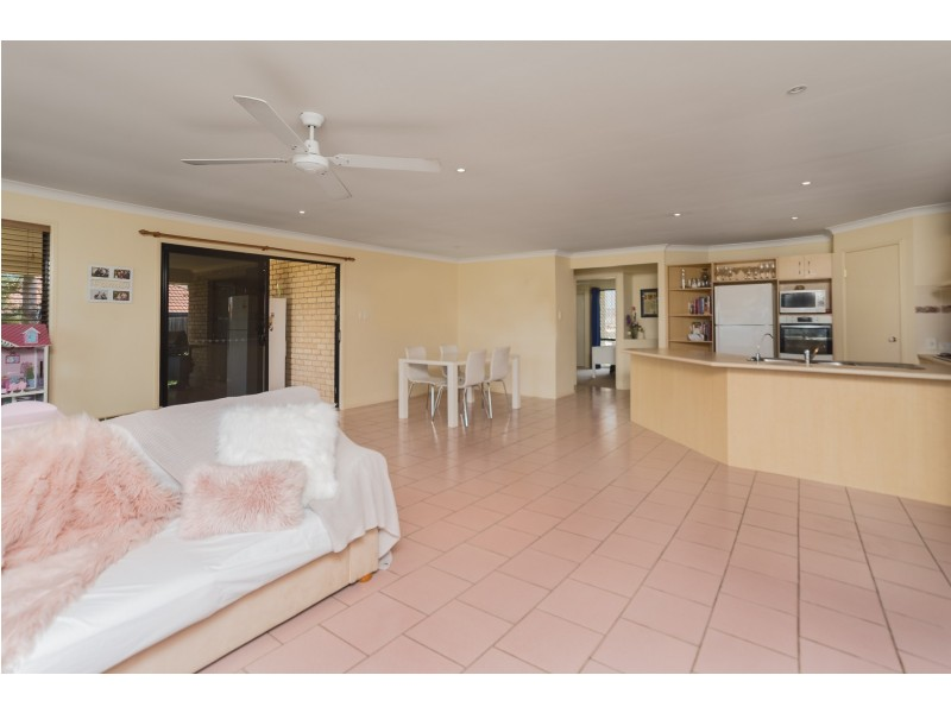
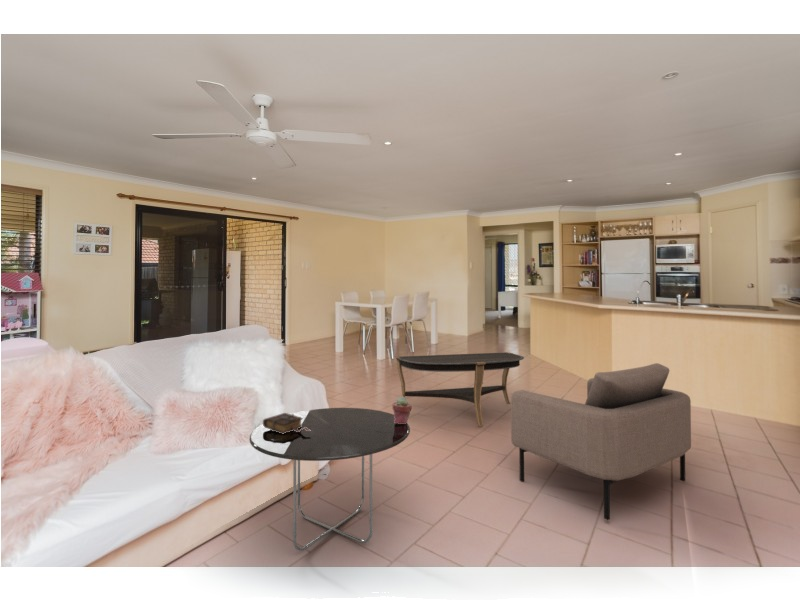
+ armchair [510,362,692,521]
+ coffee table [393,351,525,427]
+ side table [248,407,411,552]
+ potted succulent [391,396,413,424]
+ book [262,412,311,434]
